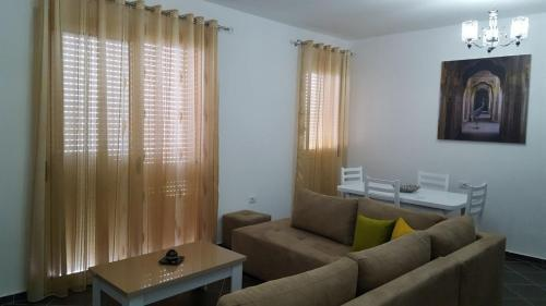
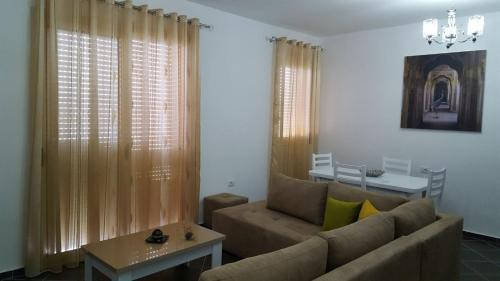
+ teapot [175,218,195,239]
